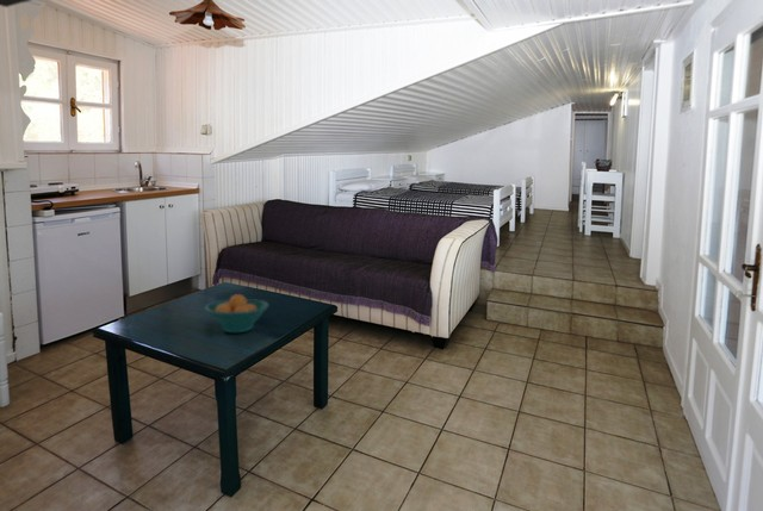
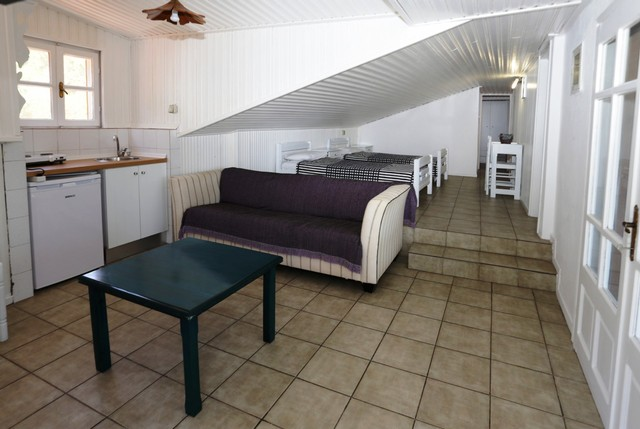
- fruit bowl [204,293,269,334]
